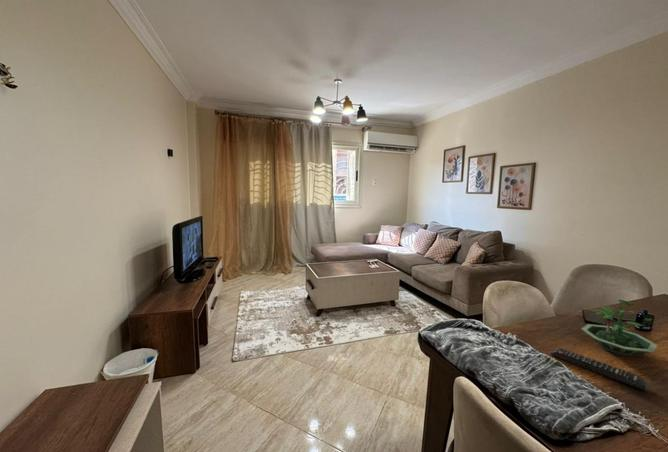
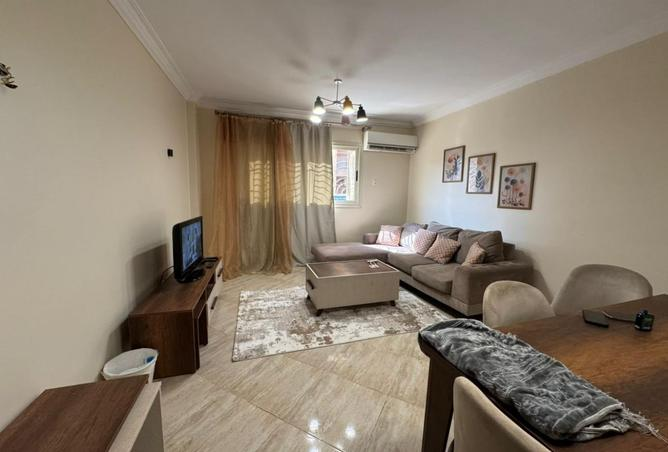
- terrarium [580,299,659,357]
- remote control [550,347,648,392]
